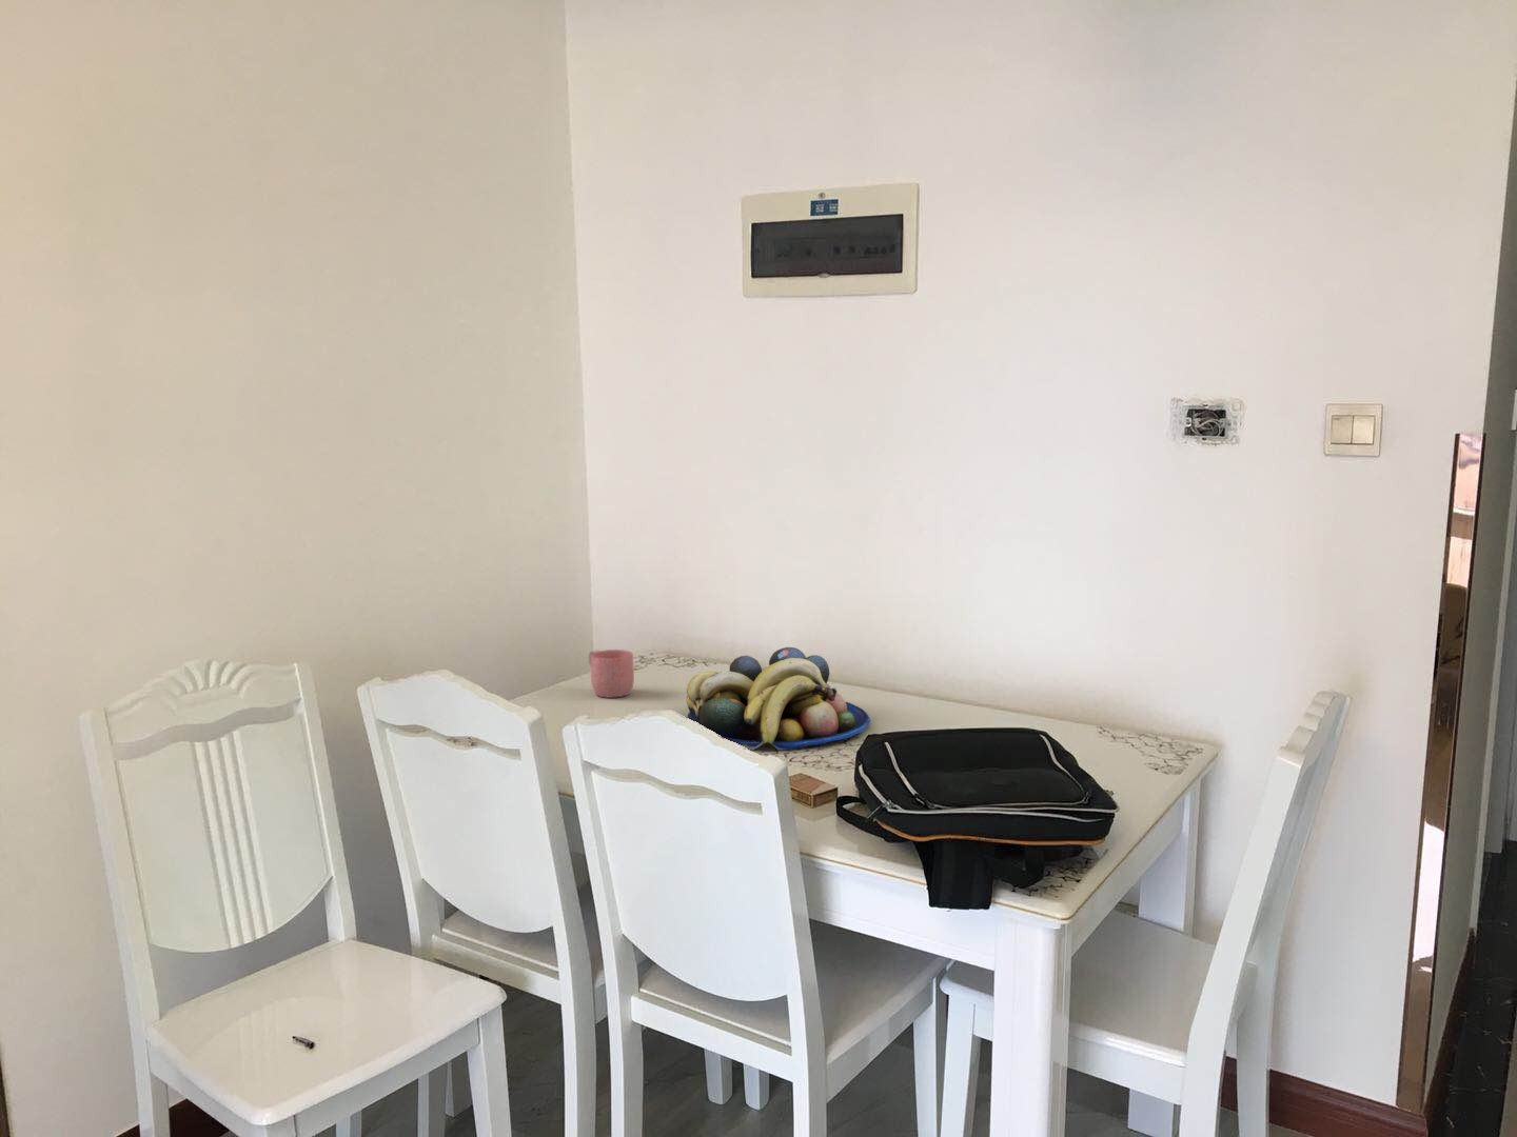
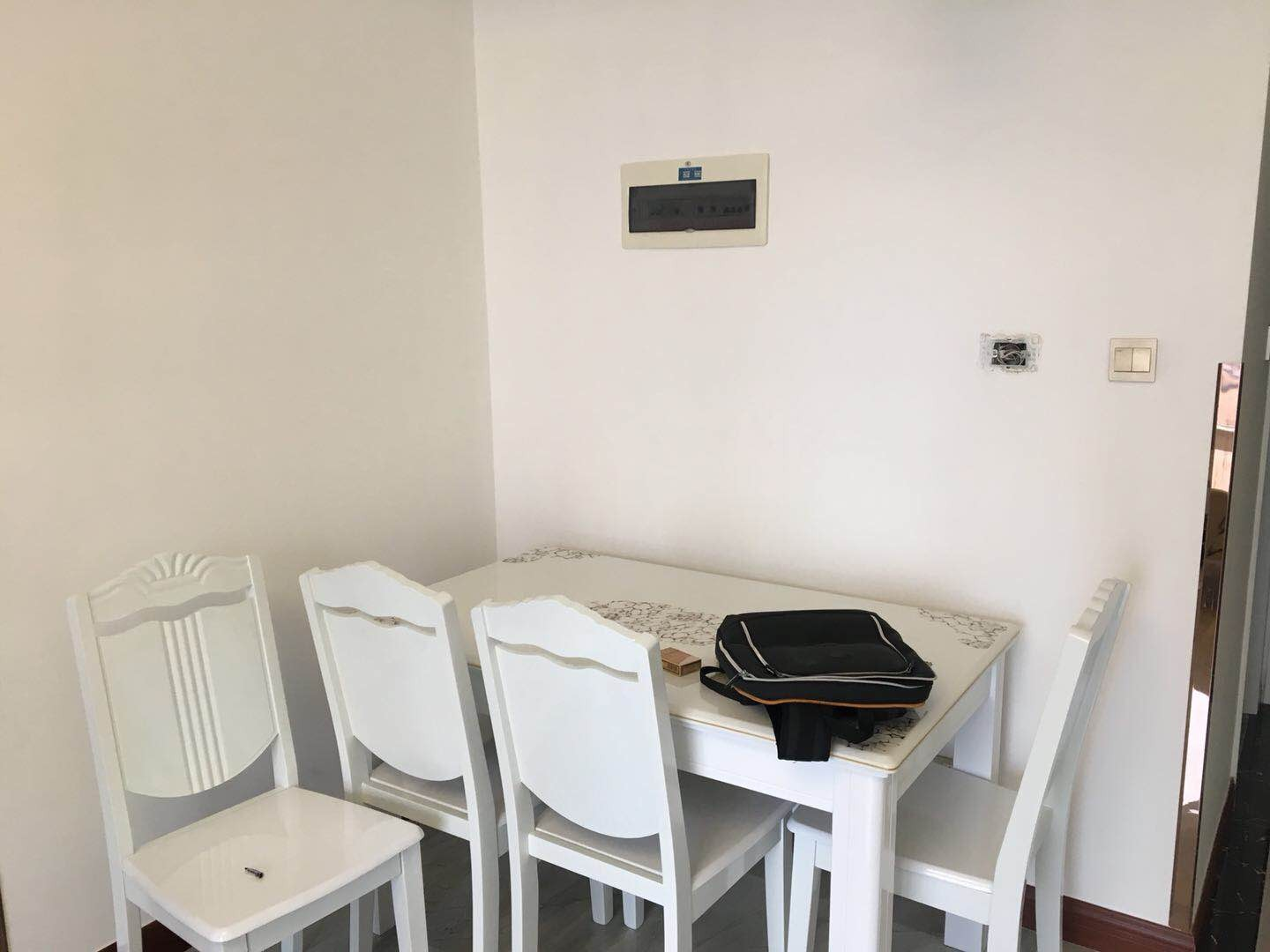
- mug [586,649,635,699]
- fruit bowl [684,646,871,750]
